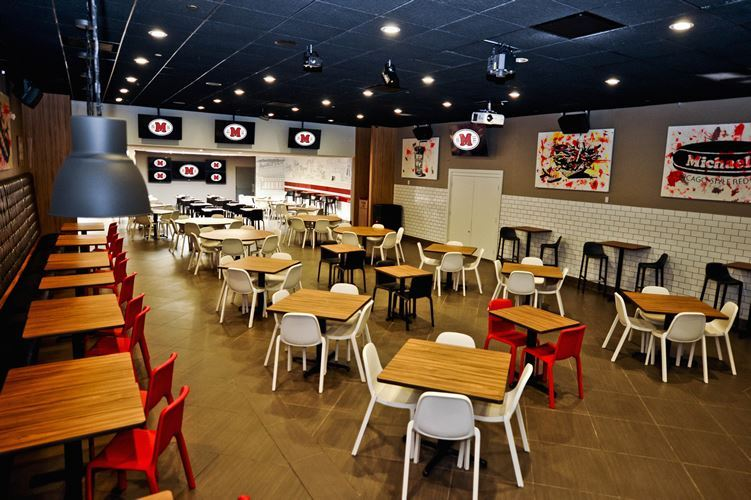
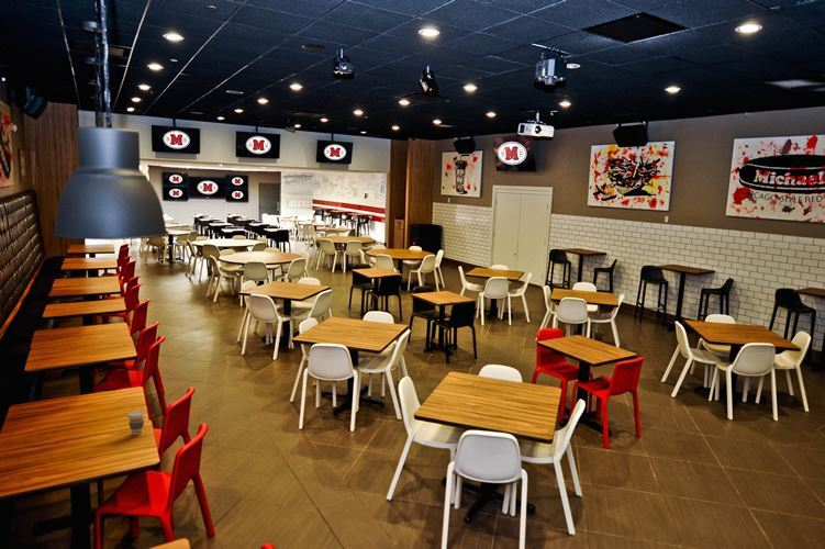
+ coffee cup [126,410,146,436]
